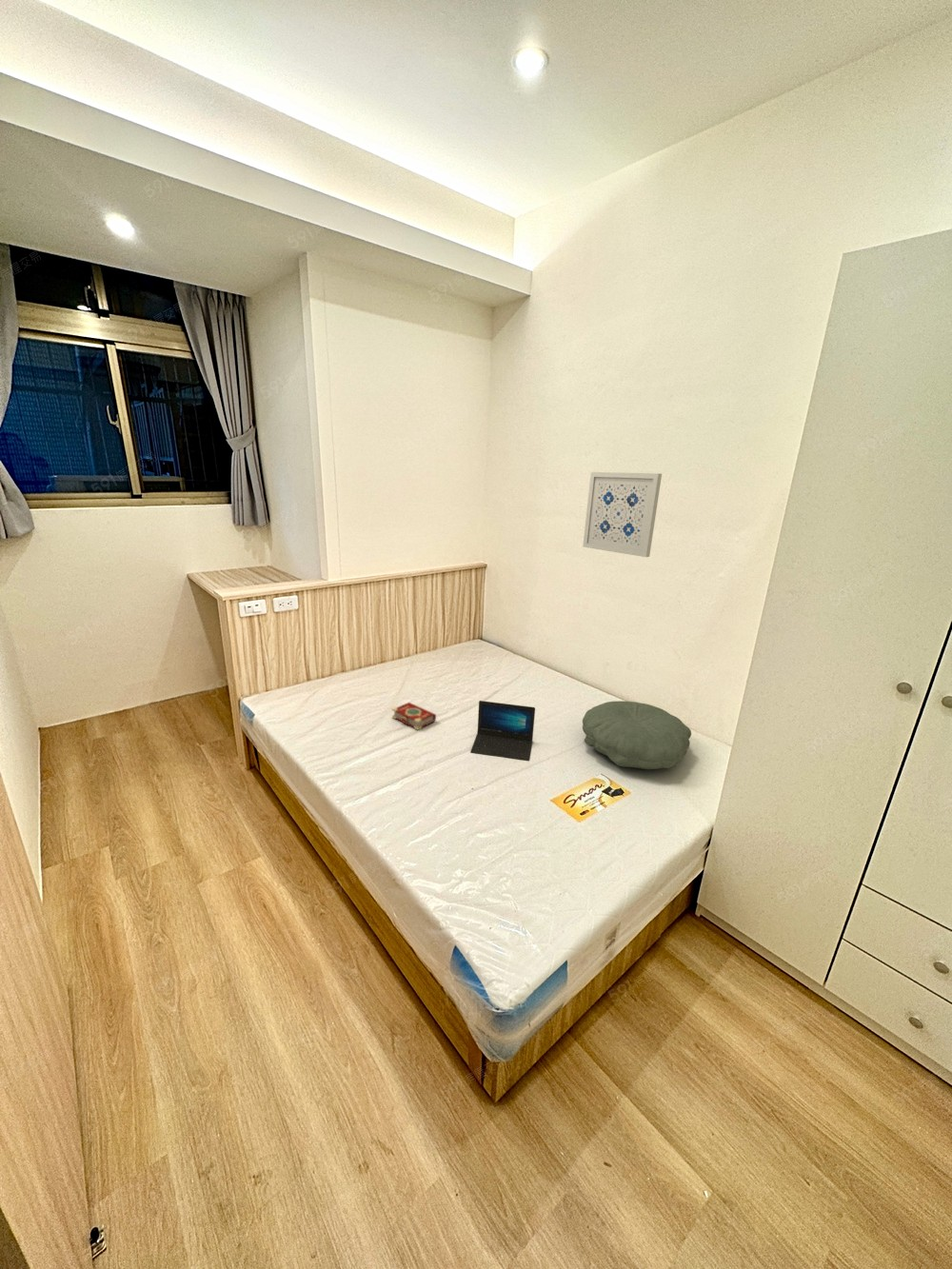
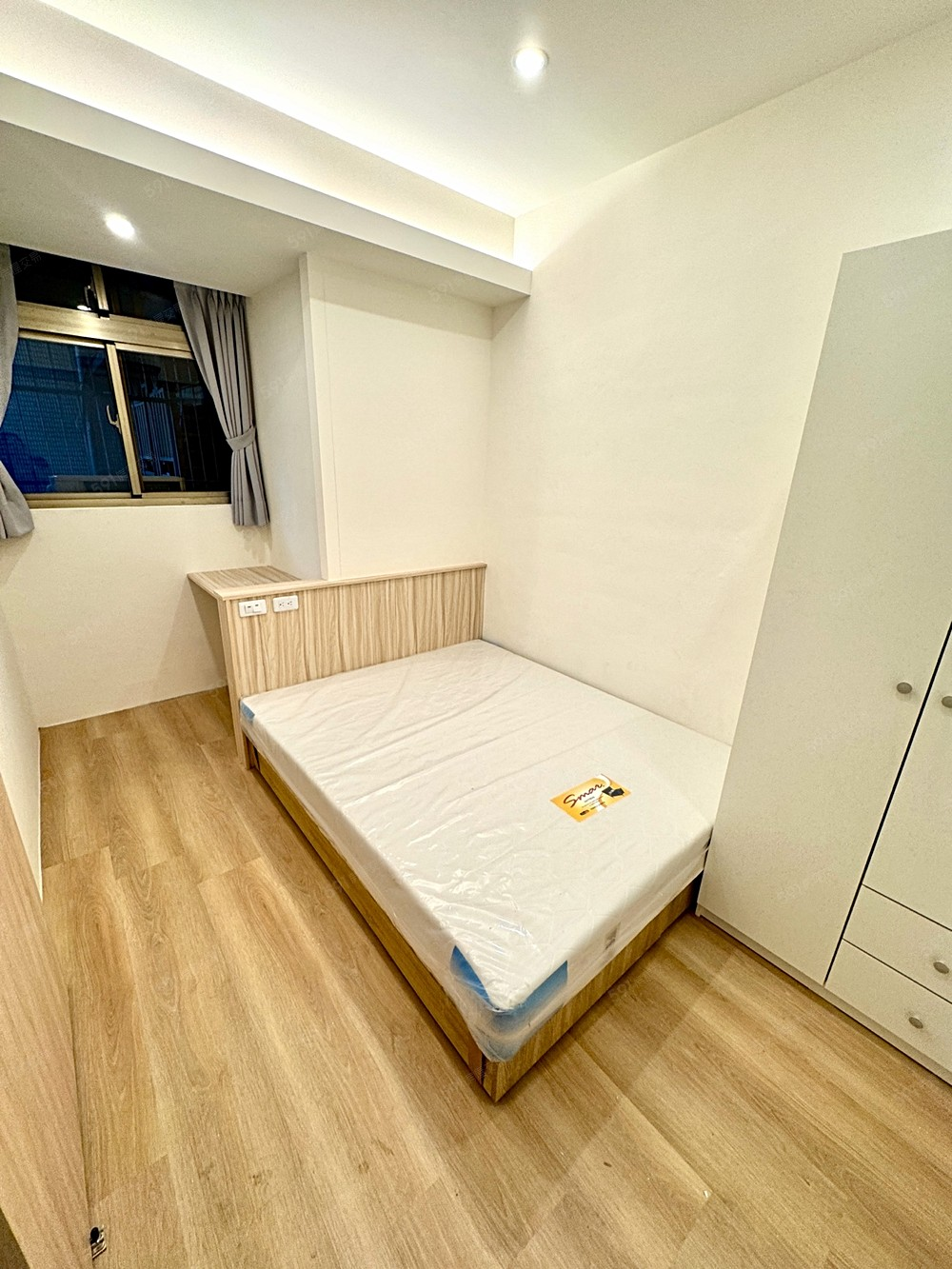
- wall art [582,471,663,558]
- book [391,702,437,731]
- pillow [582,700,692,770]
- laptop [469,700,536,762]
